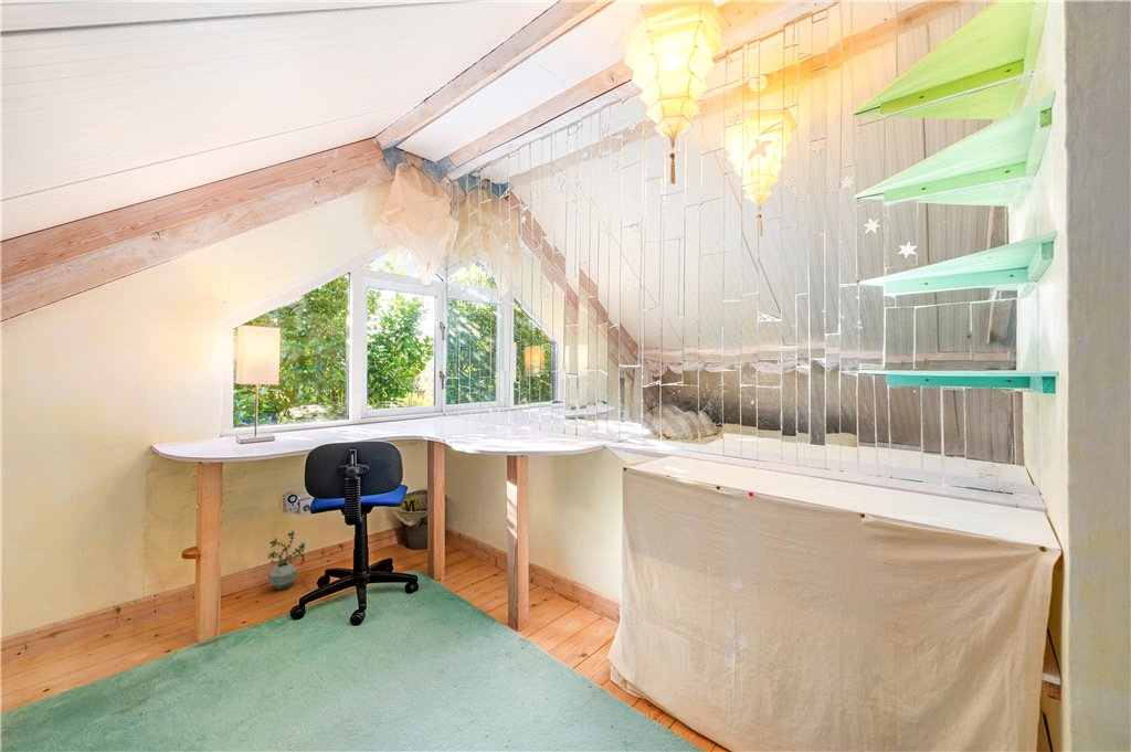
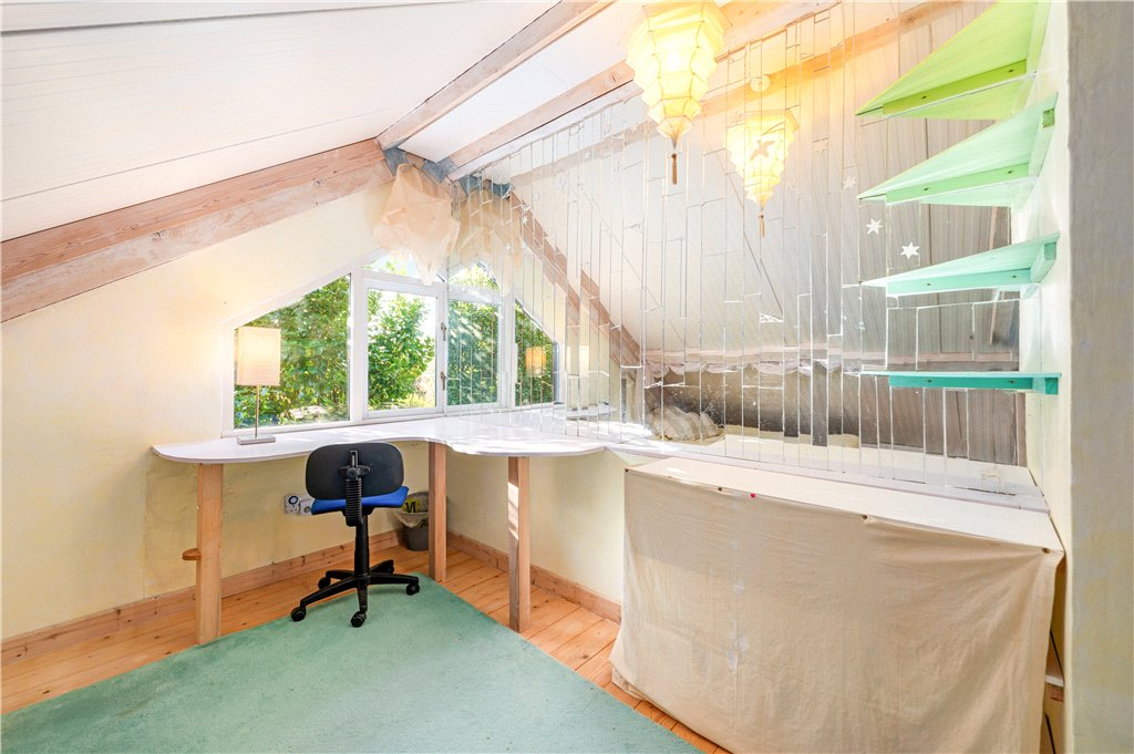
- potted plant [266,529,306,591]
